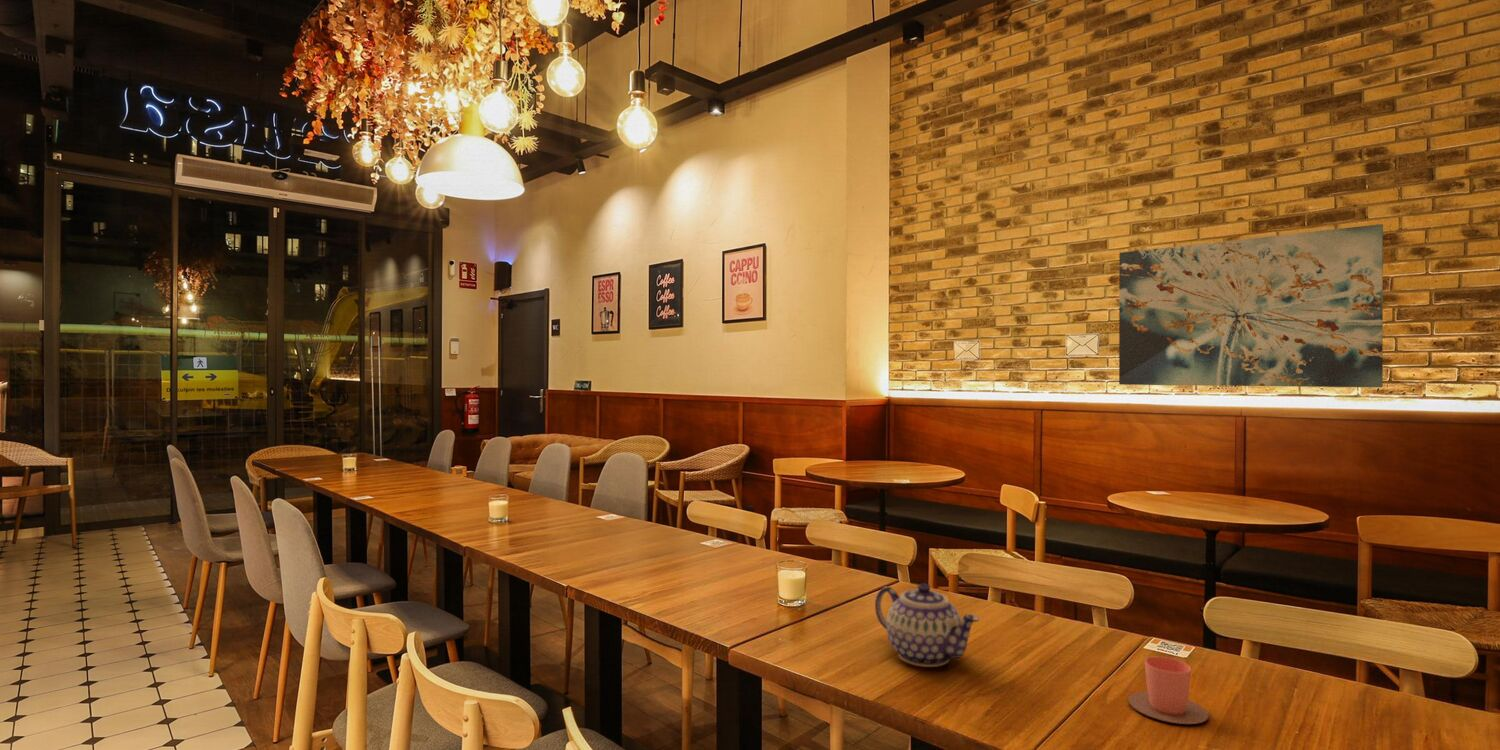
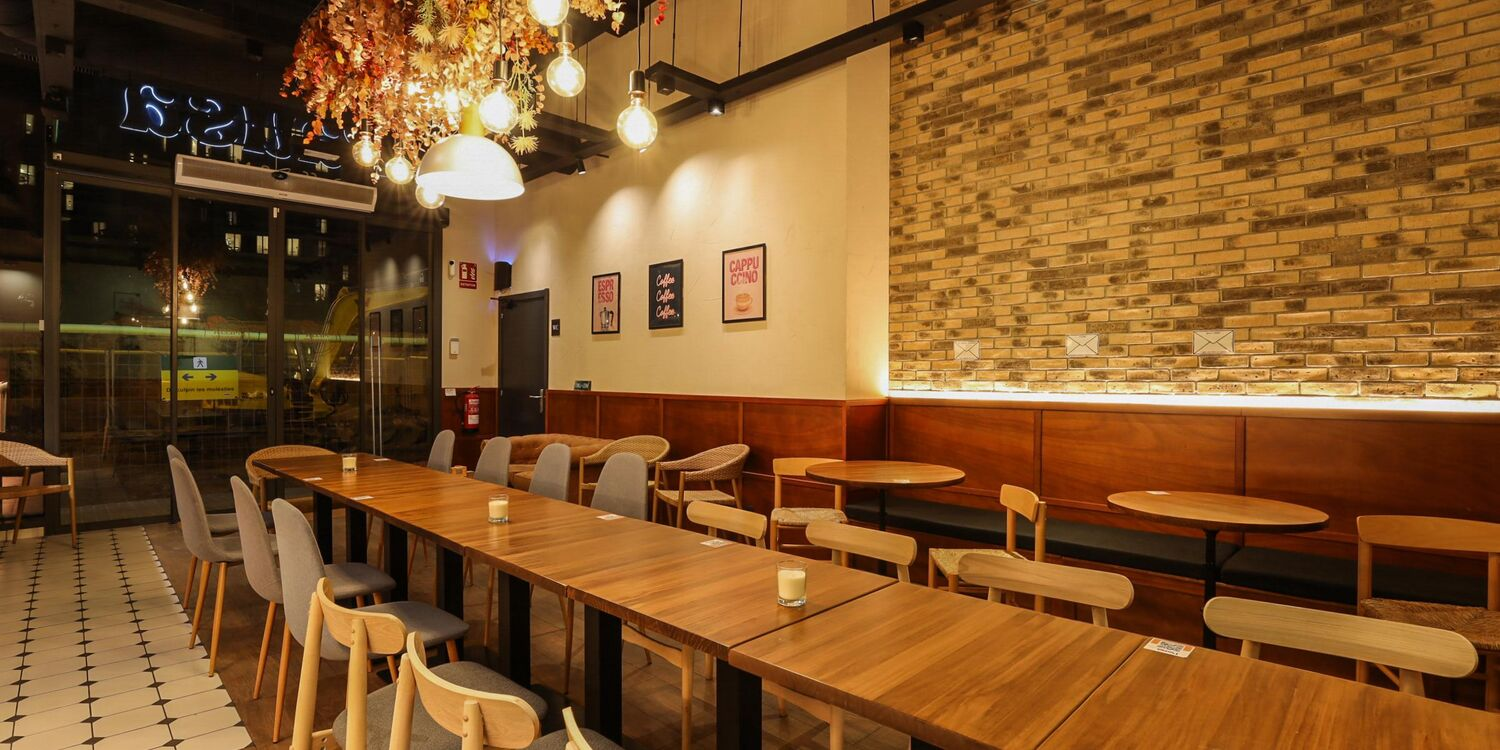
- wall art [1118,223,1384,388]
- teapot [874,582,980,668]
- cup [1127,656,1210,725]
